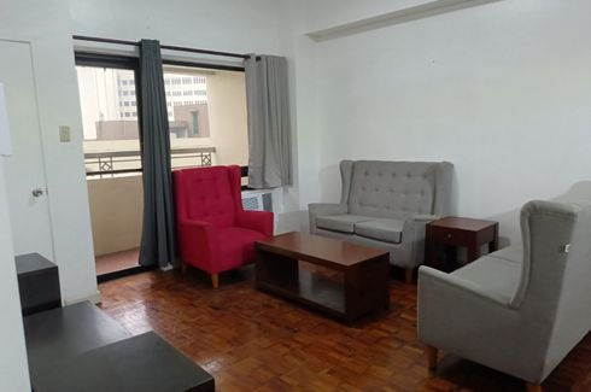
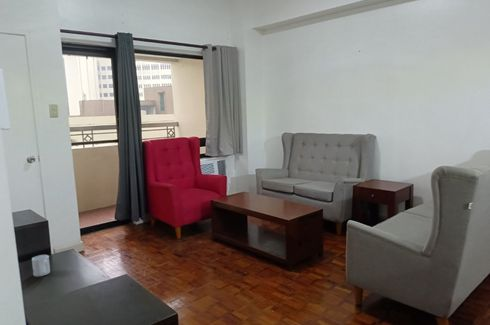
+ mug [31,254,51,277]
